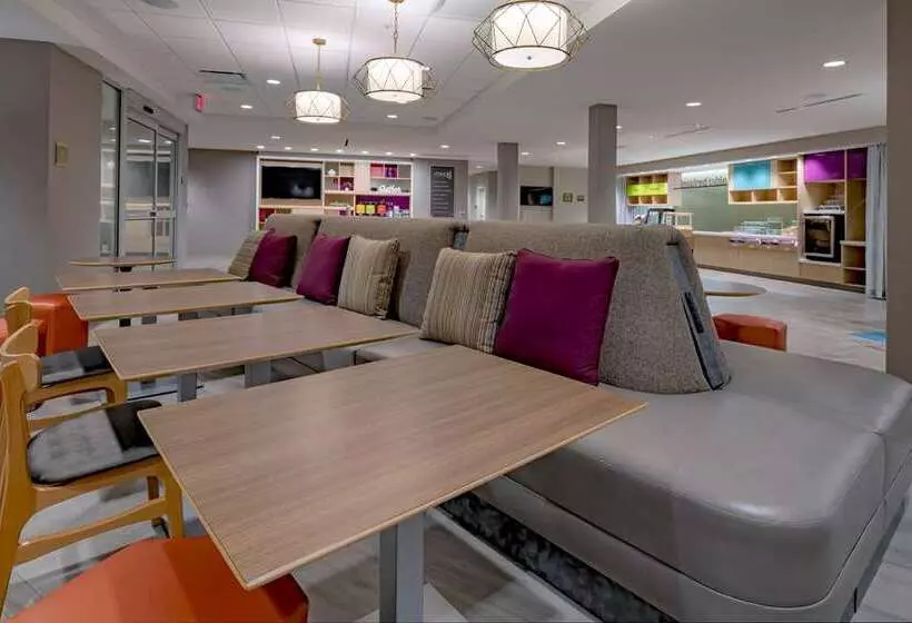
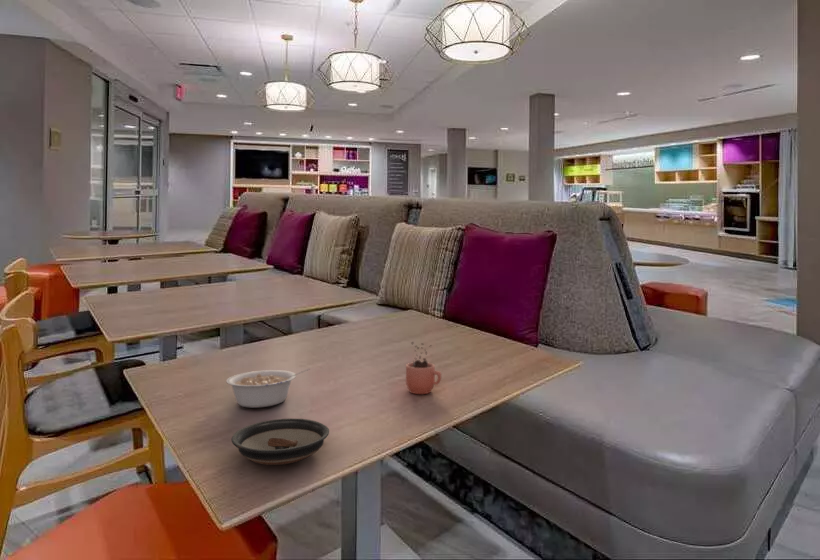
+ saucer [231,418,330,466]
+ cocoa [405,341,442,395]
+ legume [225,368,310,409]
